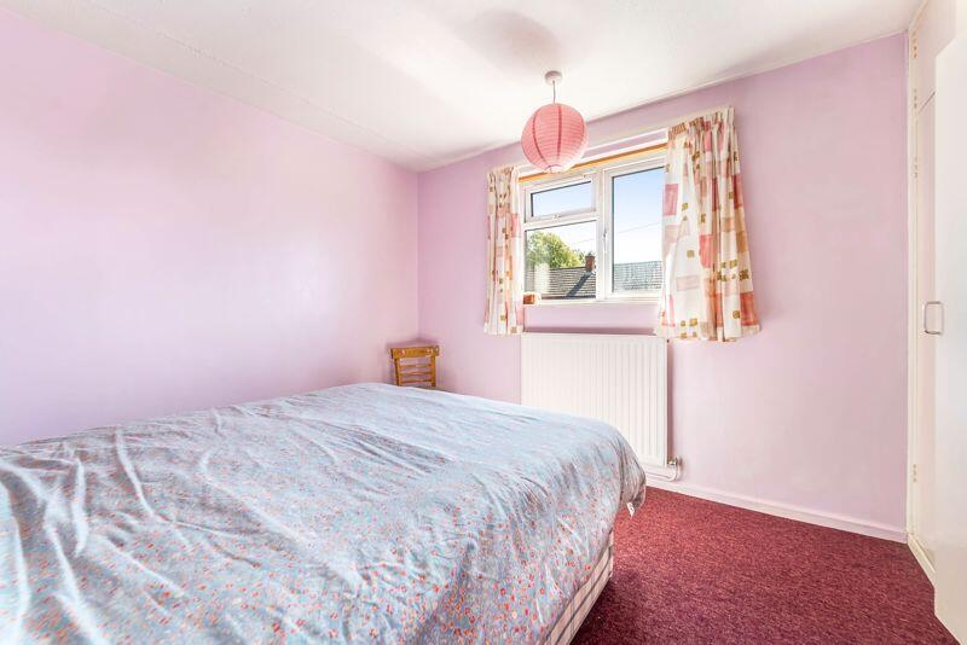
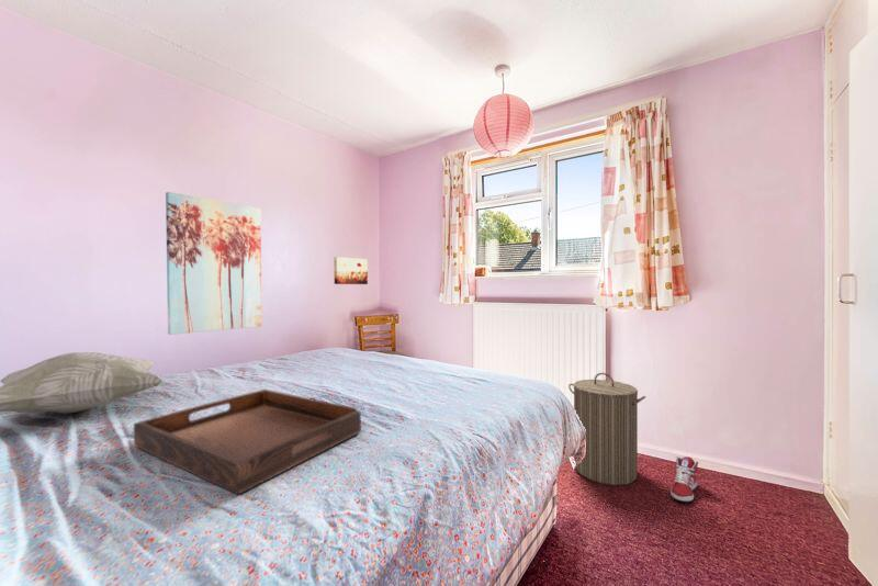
+ wall art [333,256,369,285]
+ laundry hamper [567,372,646,486]
+ wall art [165,191,263,336]
+ serving tray [133,388,362,496]
+ sneaker [669,455,699,503]
+ decorative pillow [0,351,165,415]
